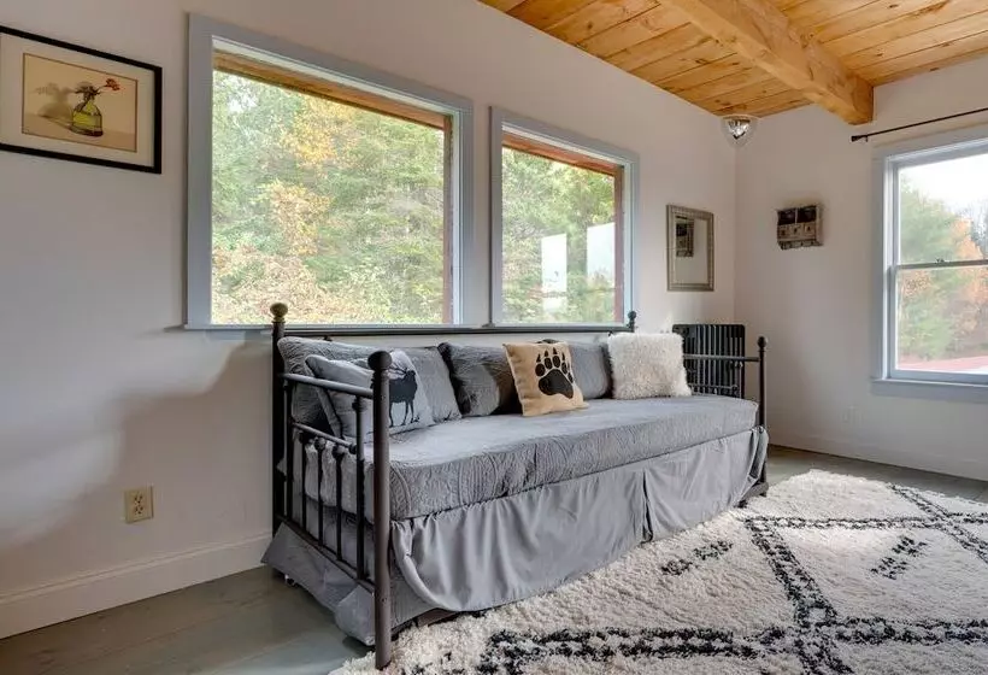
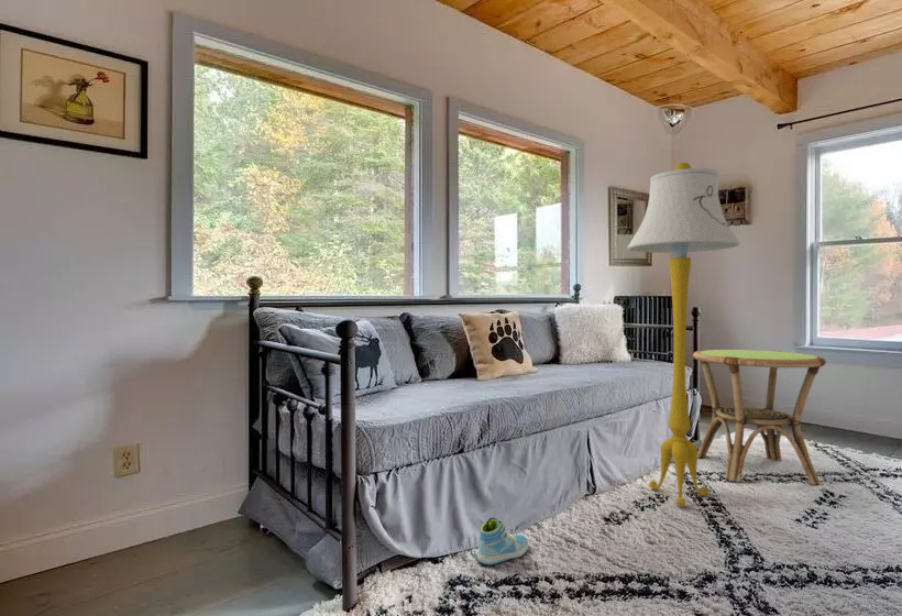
+ floor lamp [626,162,741,508]
+ side table [692,349,827,486]
+ sneaker [476,516,529,565]
